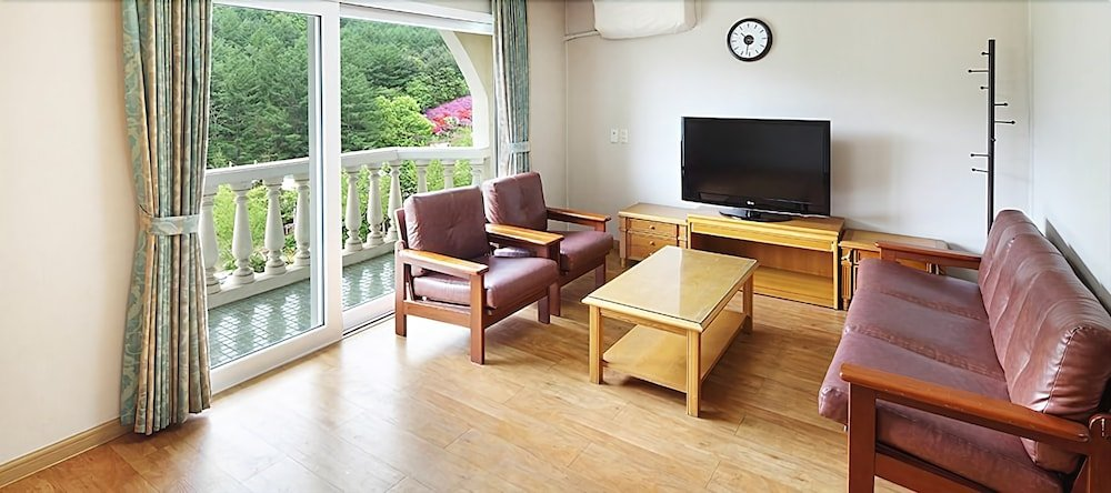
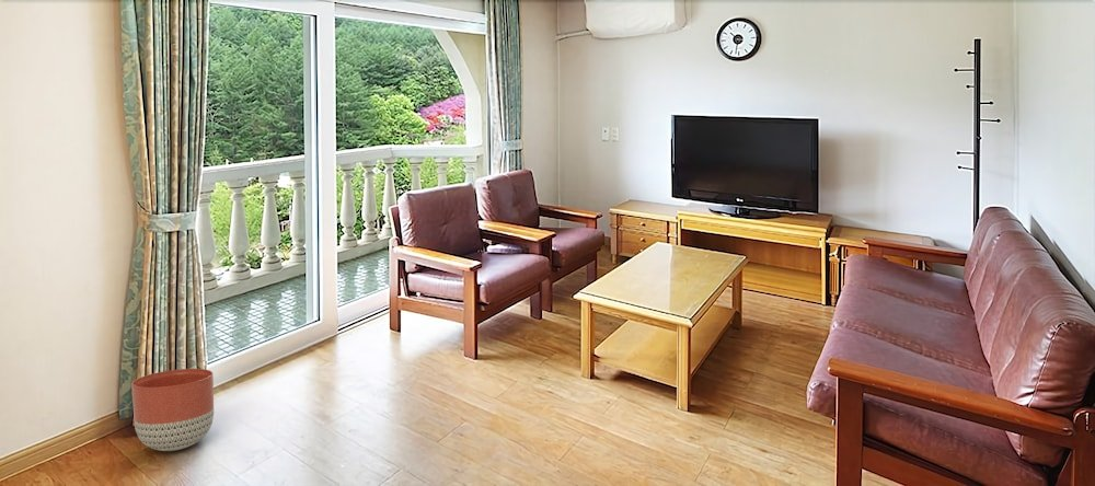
+ planter [130,368,215,452]
